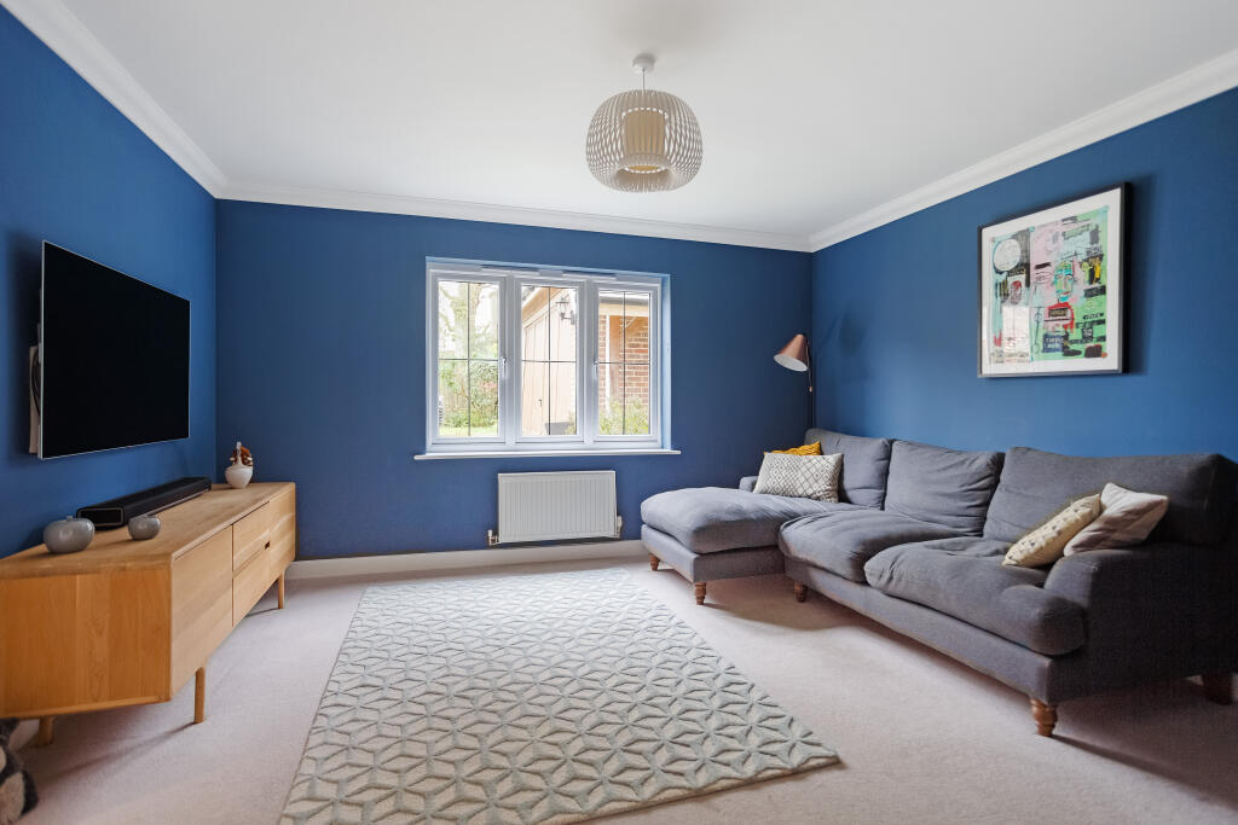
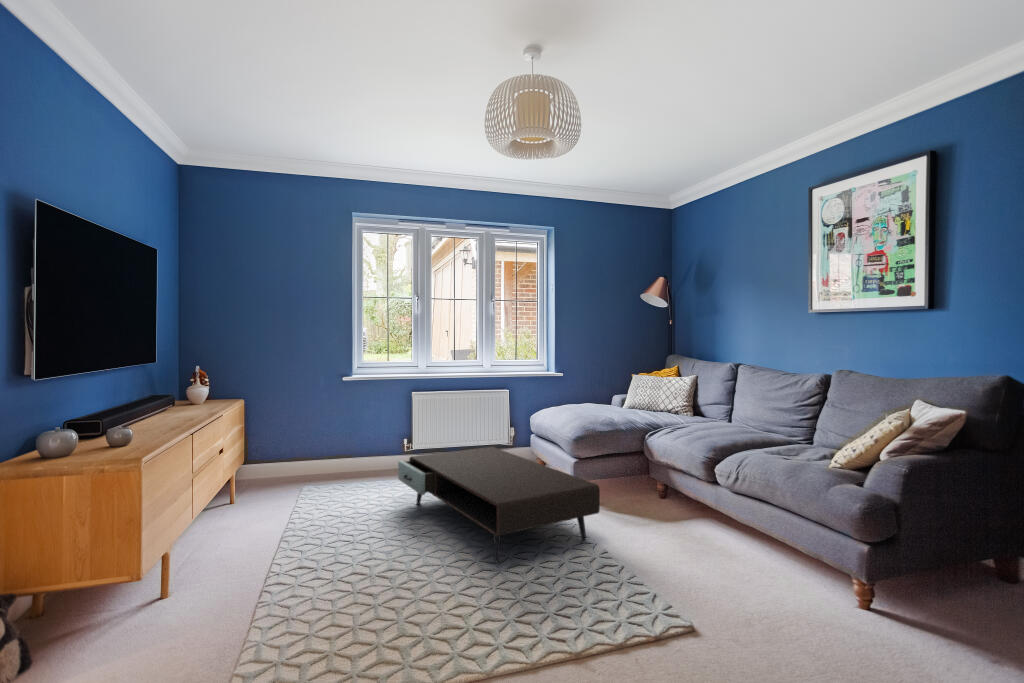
+ coffee table [397,446,601,563]
